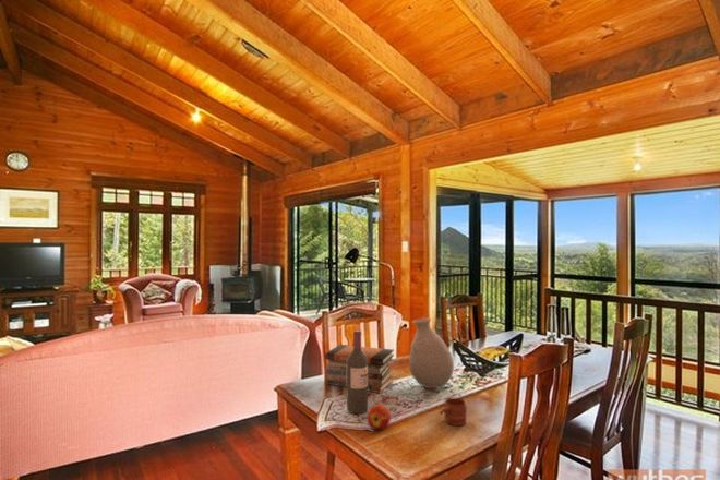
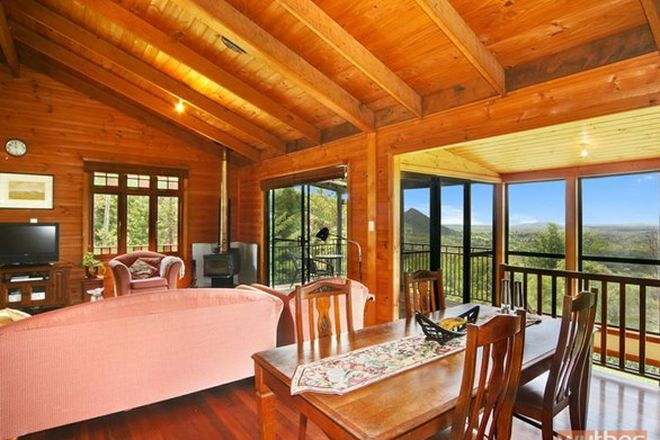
- mug [440,397,468,427]
- vase [408,316,455,389]
- apple [367,403,392,431]
- book stack [324,344,395,394]
- wine bottle [346,329,369,415]
